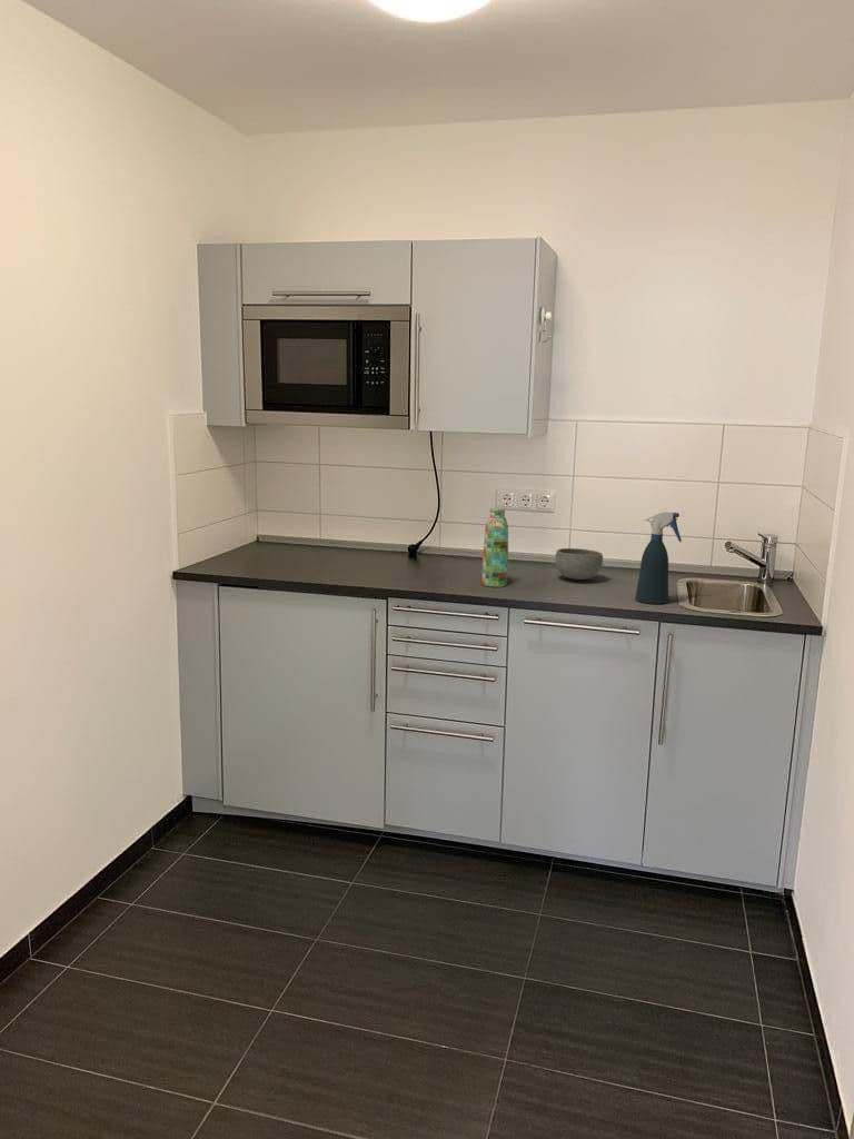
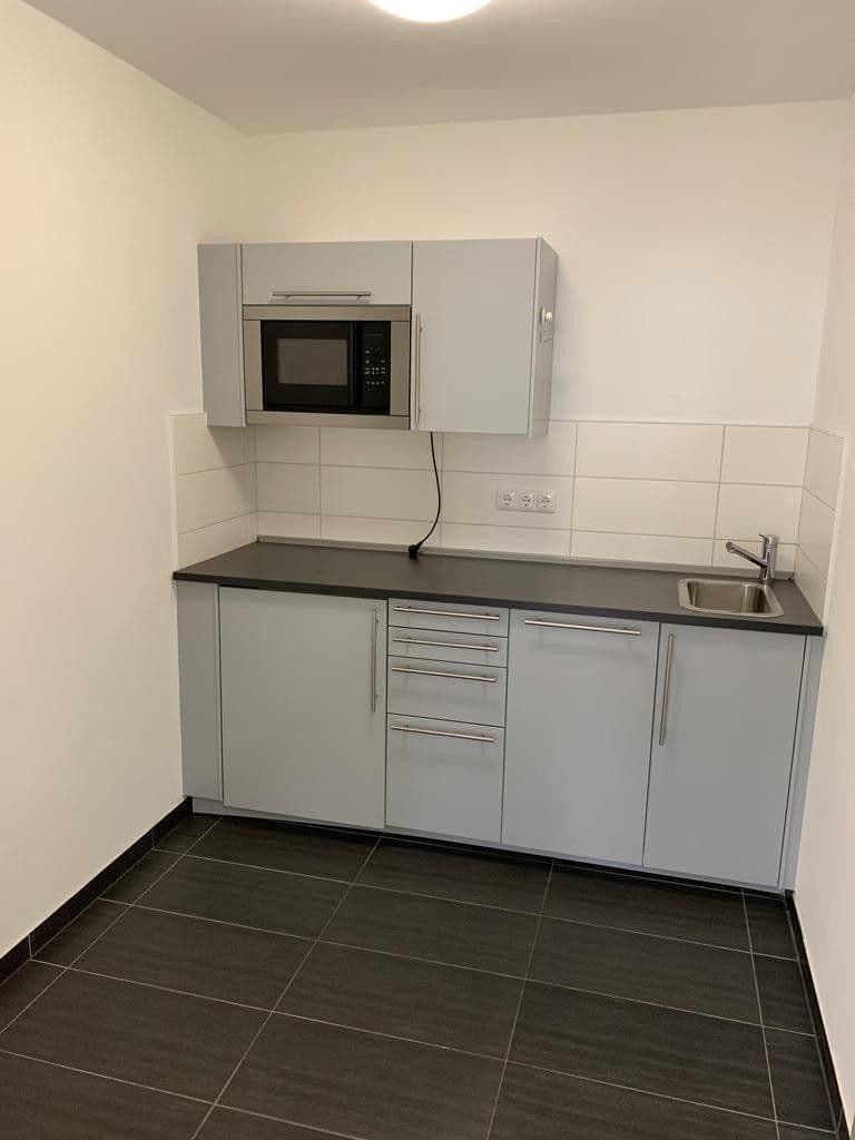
- spray bottle [634,511,683,605]
- bowl [554,547,604,581]
- water bottle [480,507,509,588]
